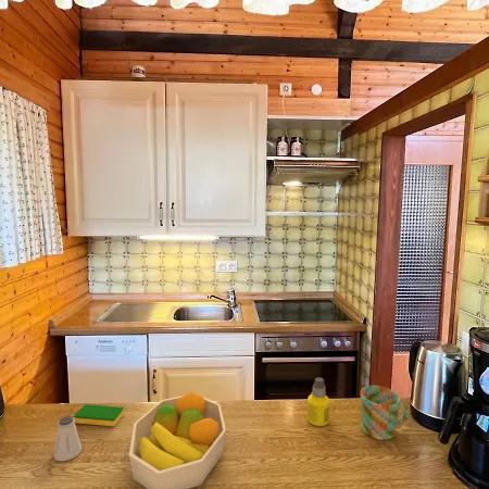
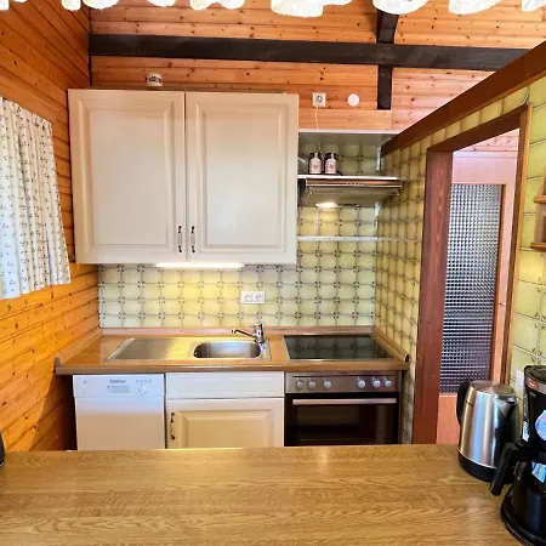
- bottle [306,377,330,427]
- dish sponge [73,403,125,427]
- mug [360,385,410,441]
- fruit bowl [128,391,227,489]
- saltshaker [52,414,83,462]
